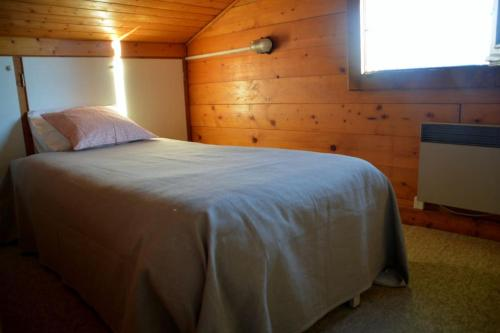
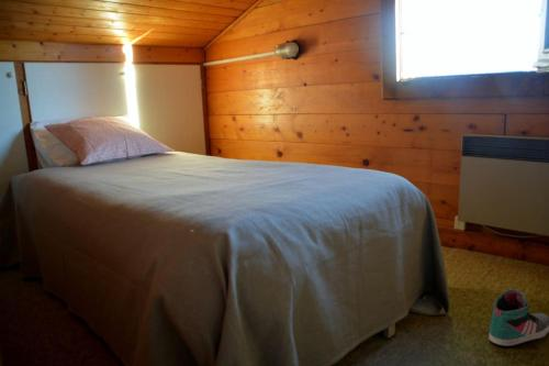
+ sneaker [488,288,549,347]
